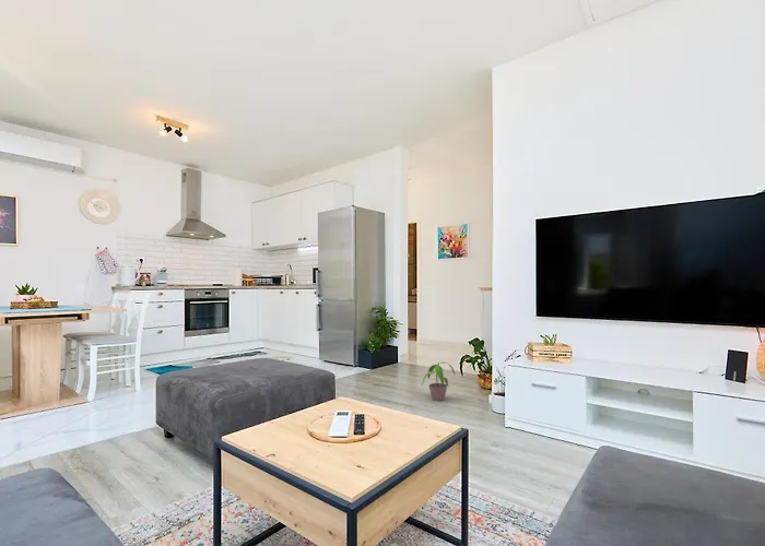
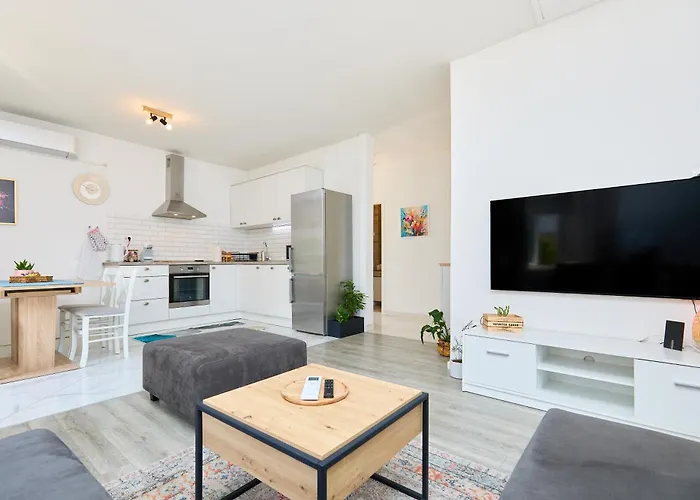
- potted plant [421,360,456,402]
